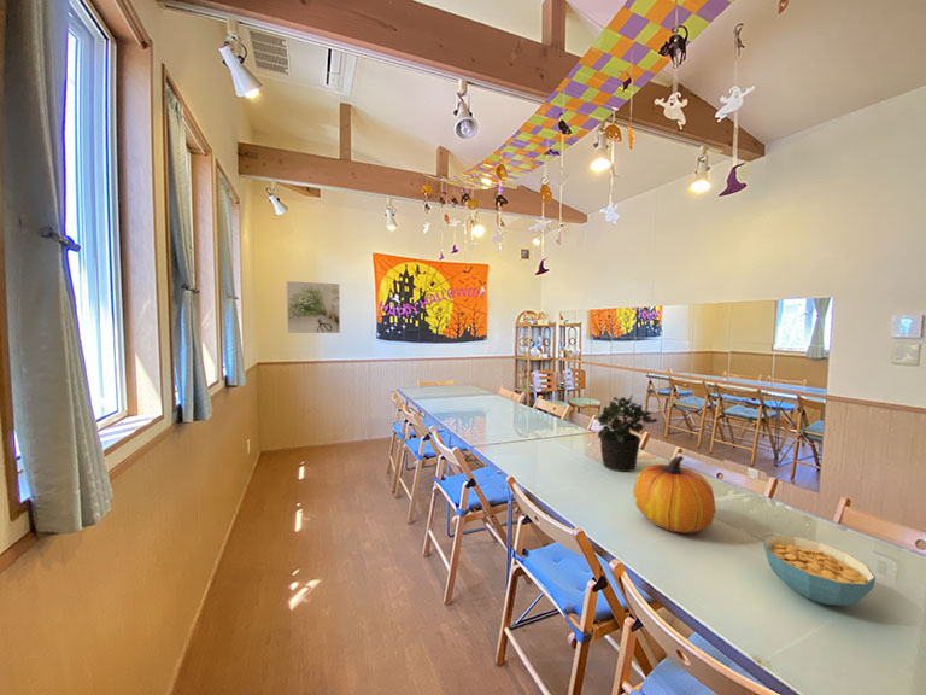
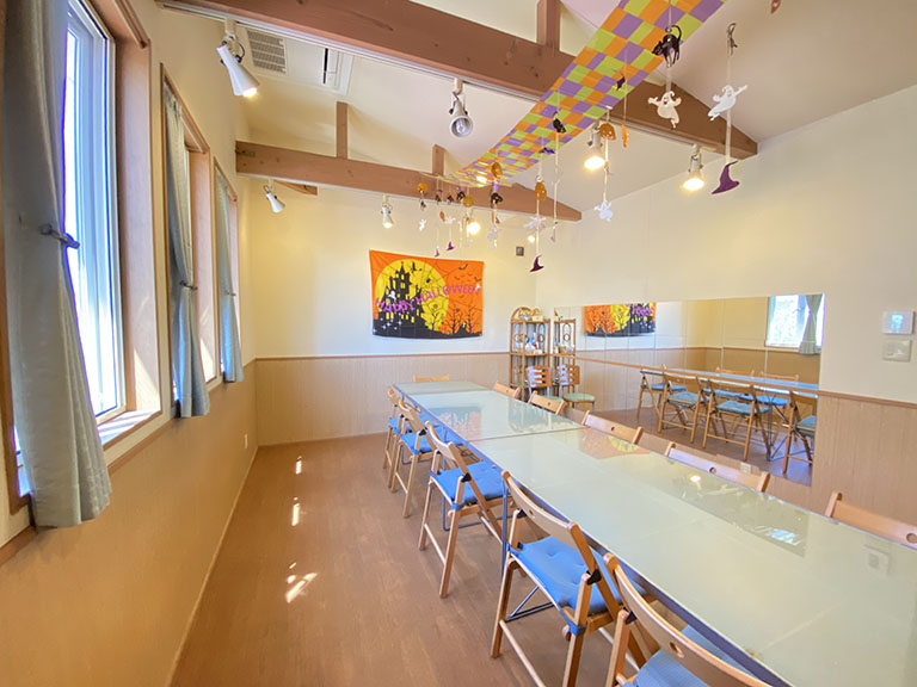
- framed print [286,280,341,334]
- cereal bowl [762,533,877,607]
- pumpkin [632,455,716,535]
- potted plant [597,395,658,473]
